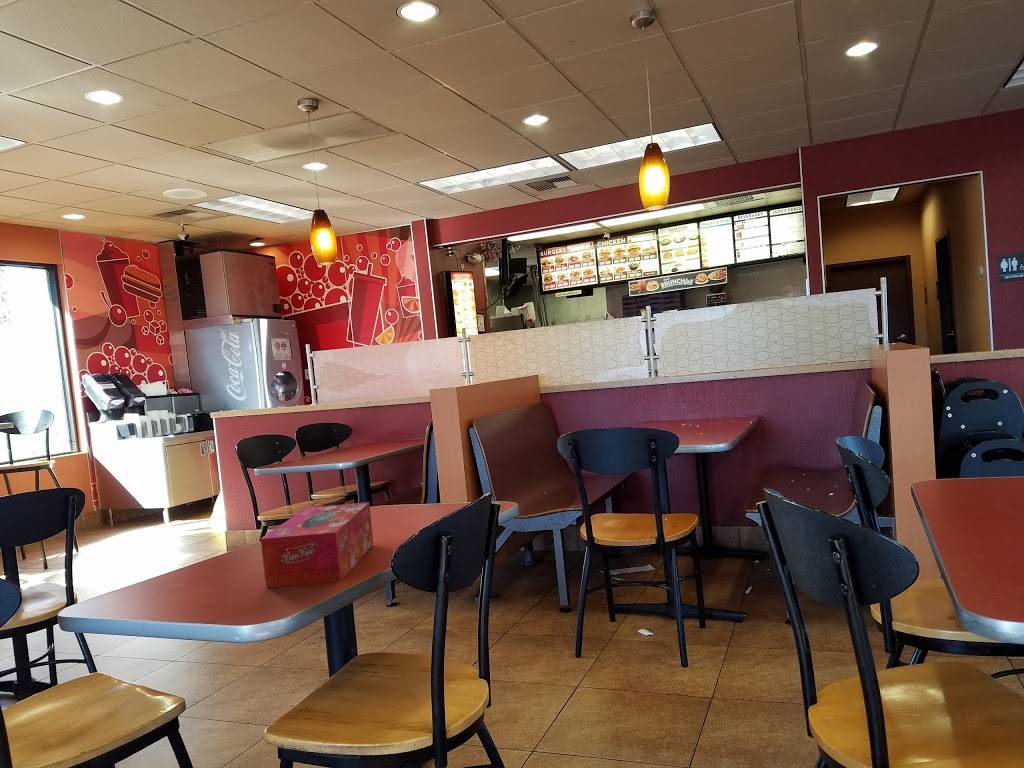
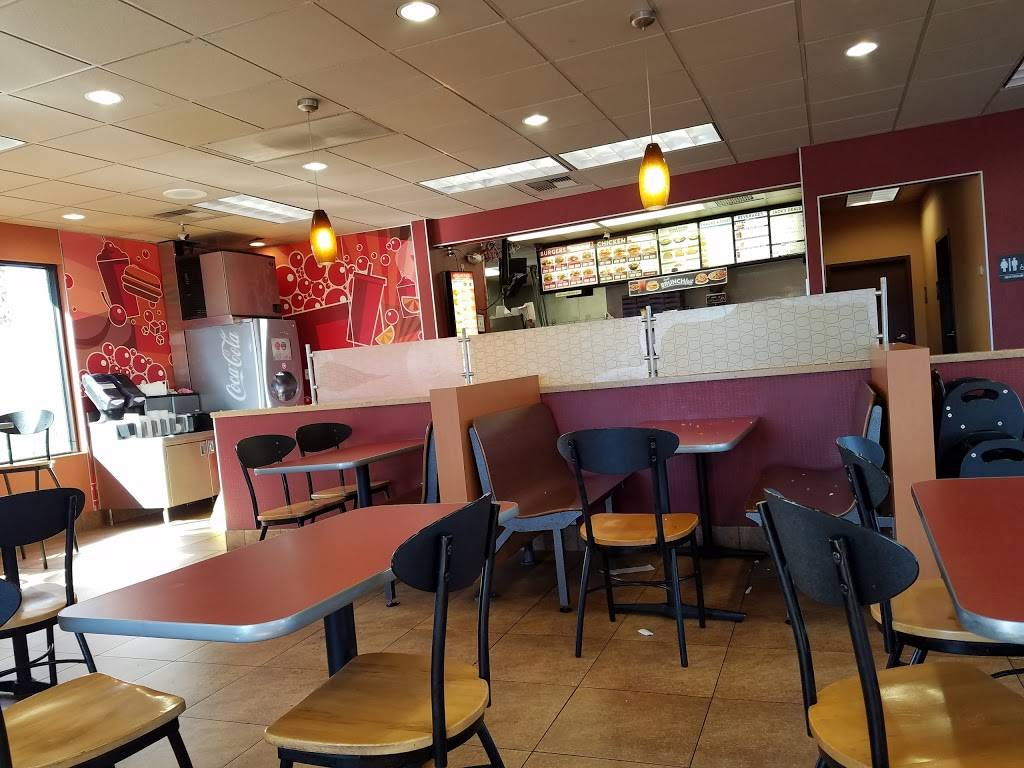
- tissue box [260,501,374,589]
